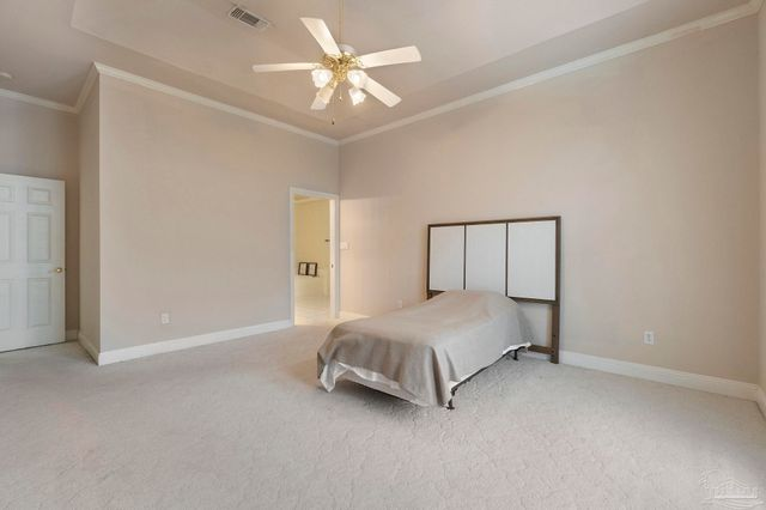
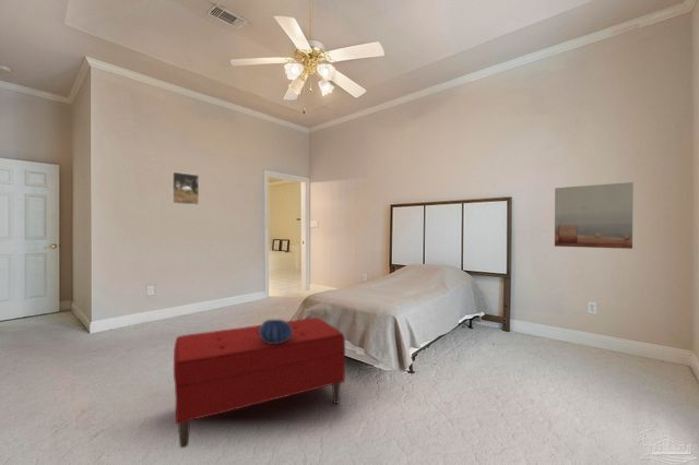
+ decorative bowl [259,319,293,344]
+ bench [173,317,346,449]
+ wall art [554,181,635,250]
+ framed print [170,170,200,206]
